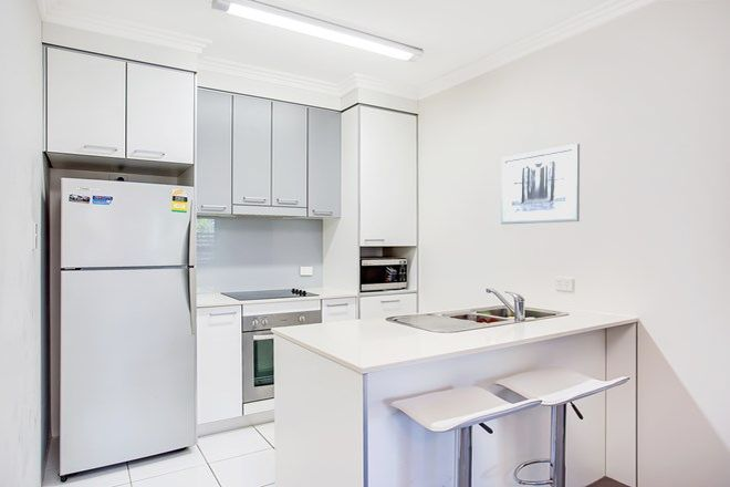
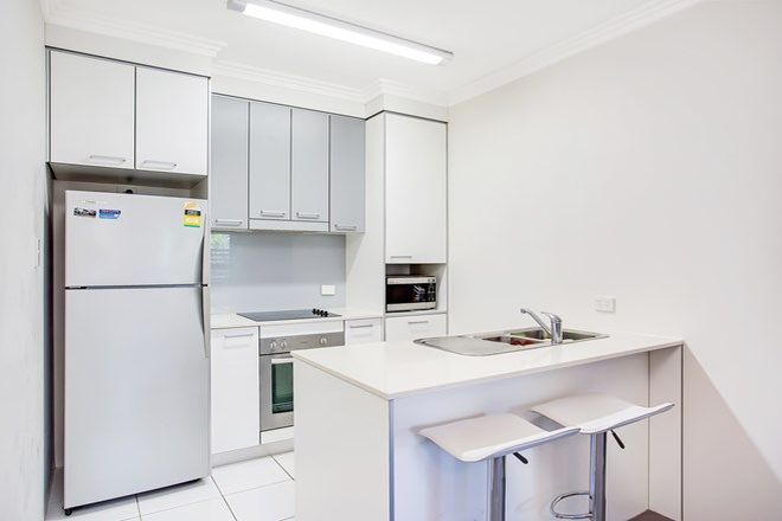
- wall art [500,143,581,225]
